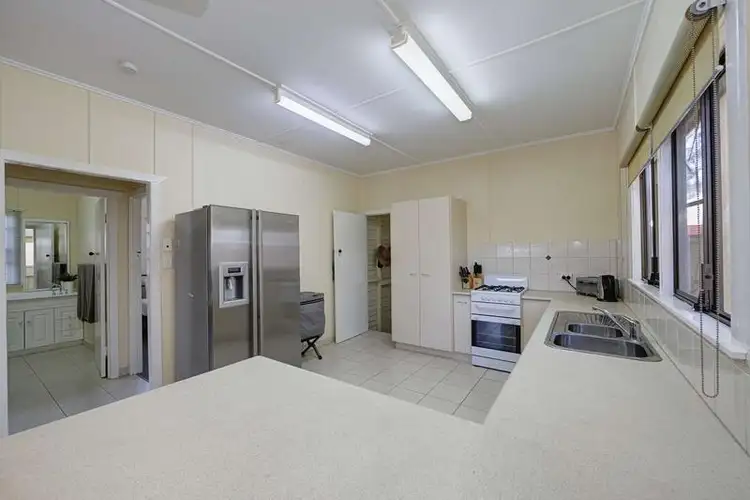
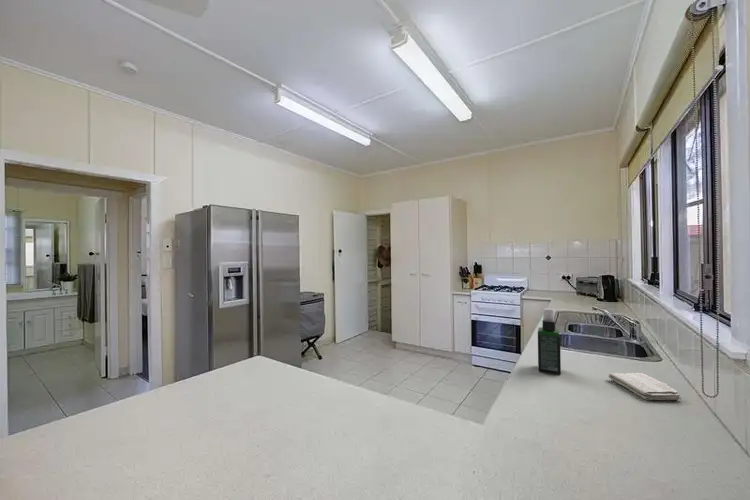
+ spray bottle [537,307,562,376]
+ washcloth [608,372,682,401]
